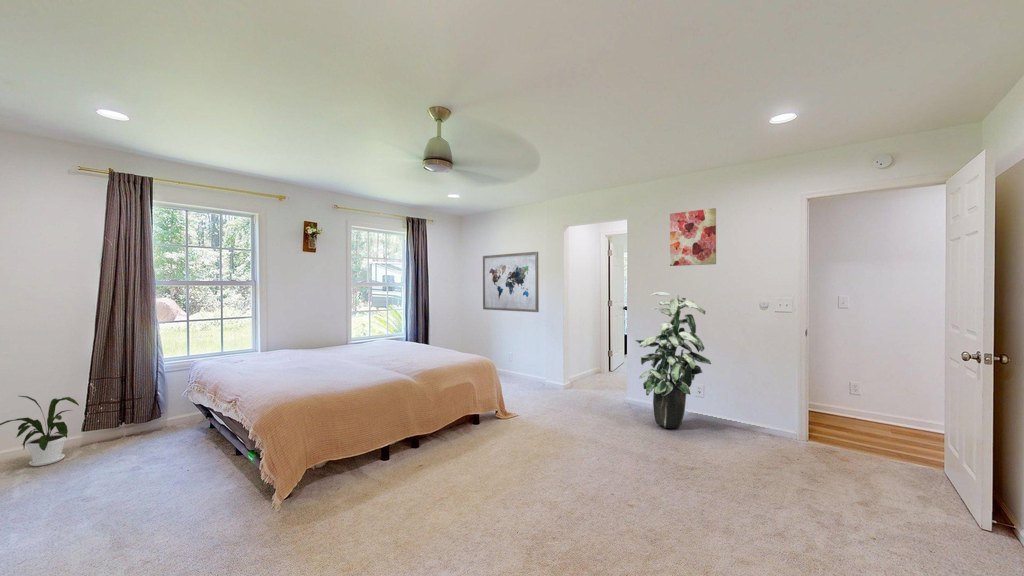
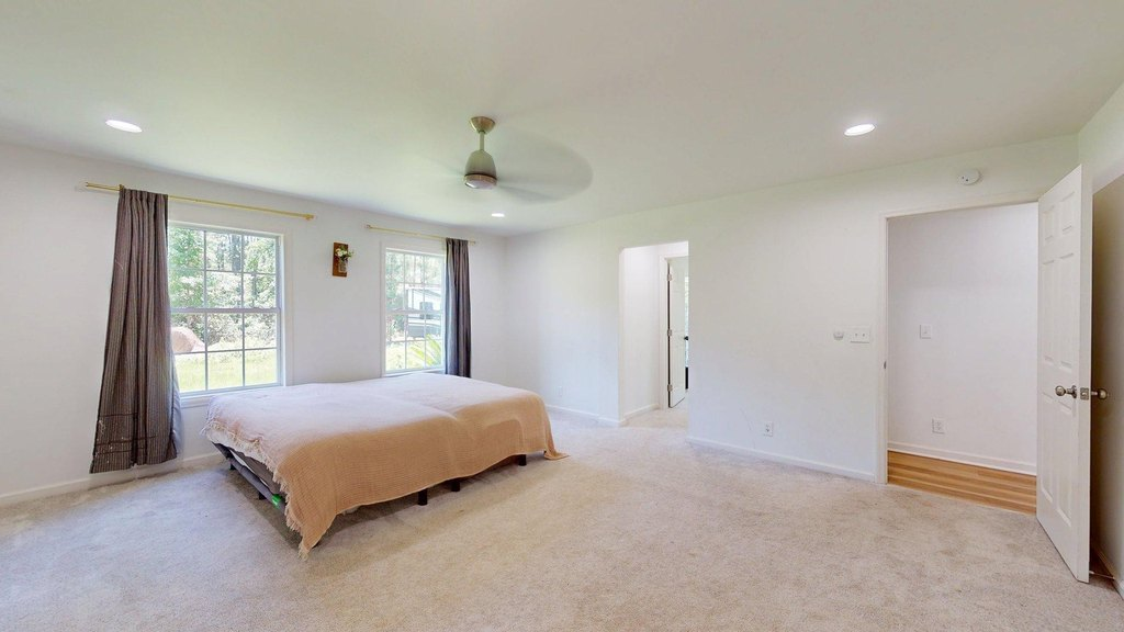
- house plant [0,395,80,467]
- wall art [669,207,717,267]
- indoor plant [634,291,712,429]
- wall art [482,251,540,313]
